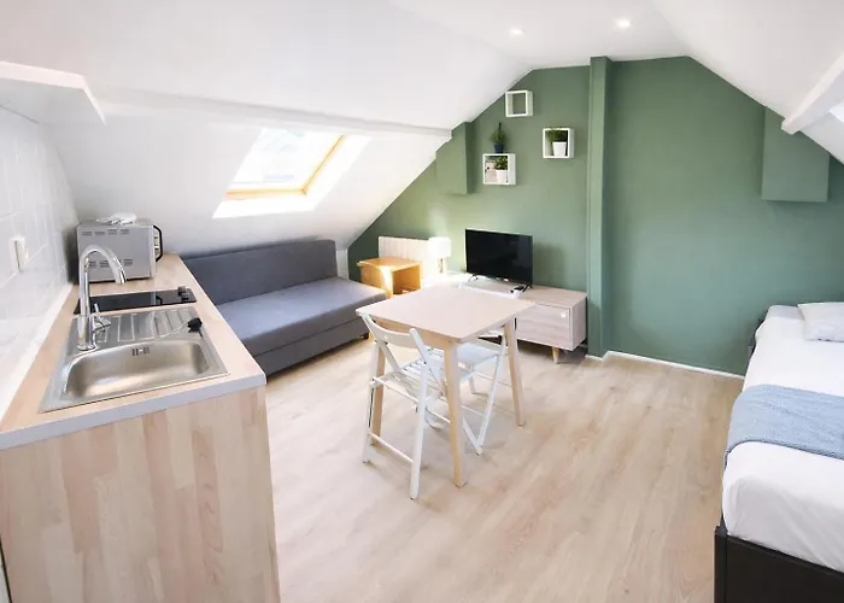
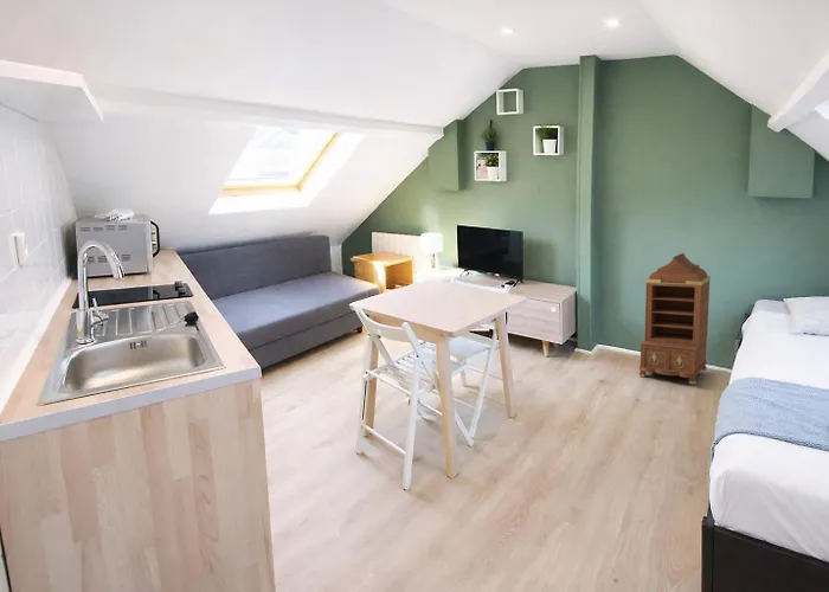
+ cabinet [638,252,712,385]
